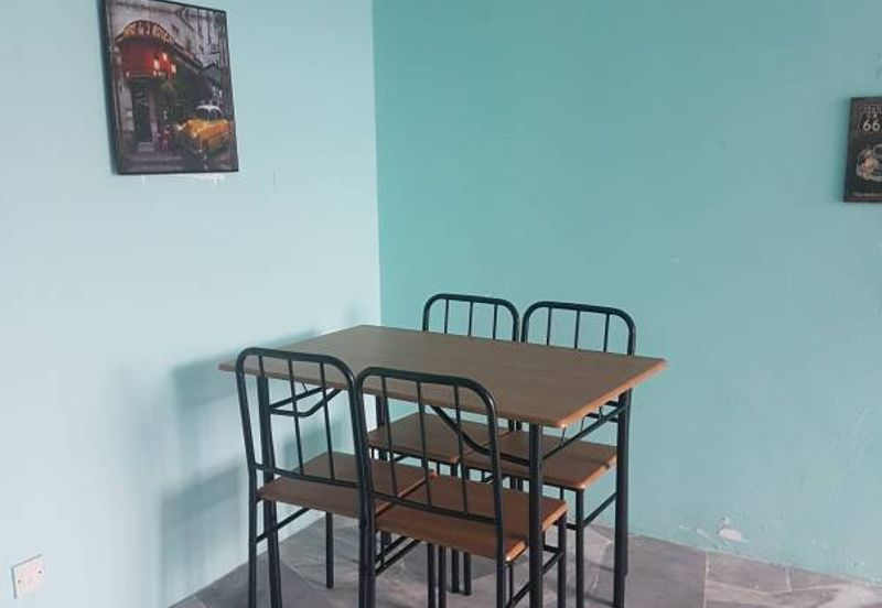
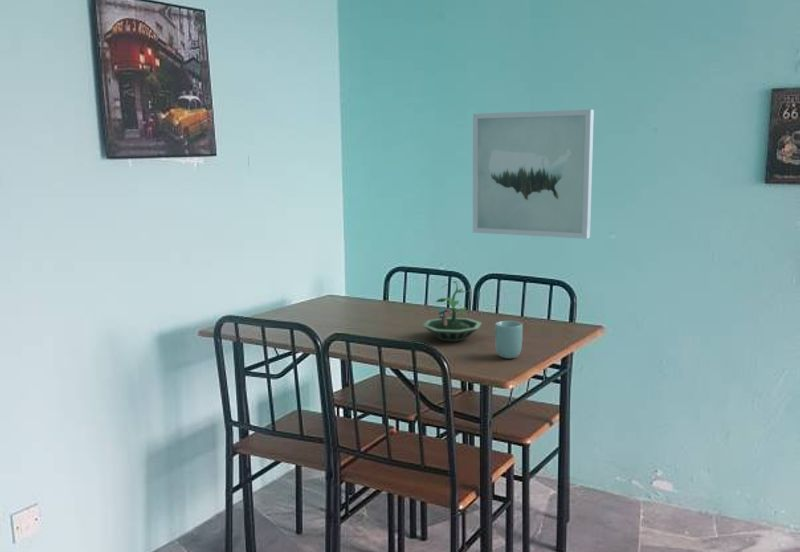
+ terrarium [422,280,483,343]
+ cup [494,320,524,359]
+ wall art [472,109,595,240]
